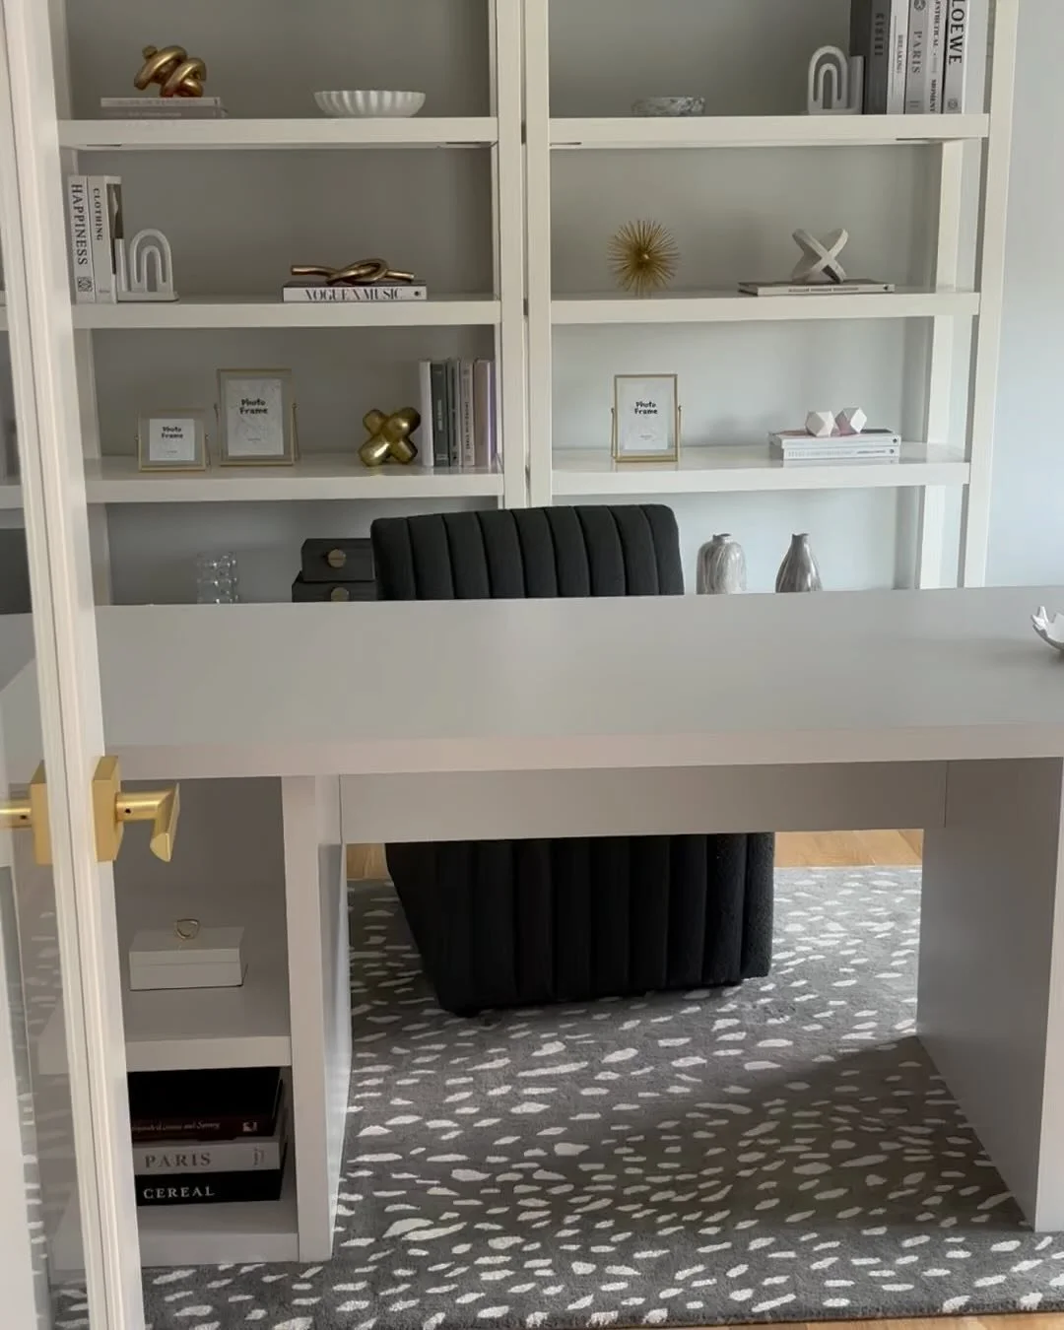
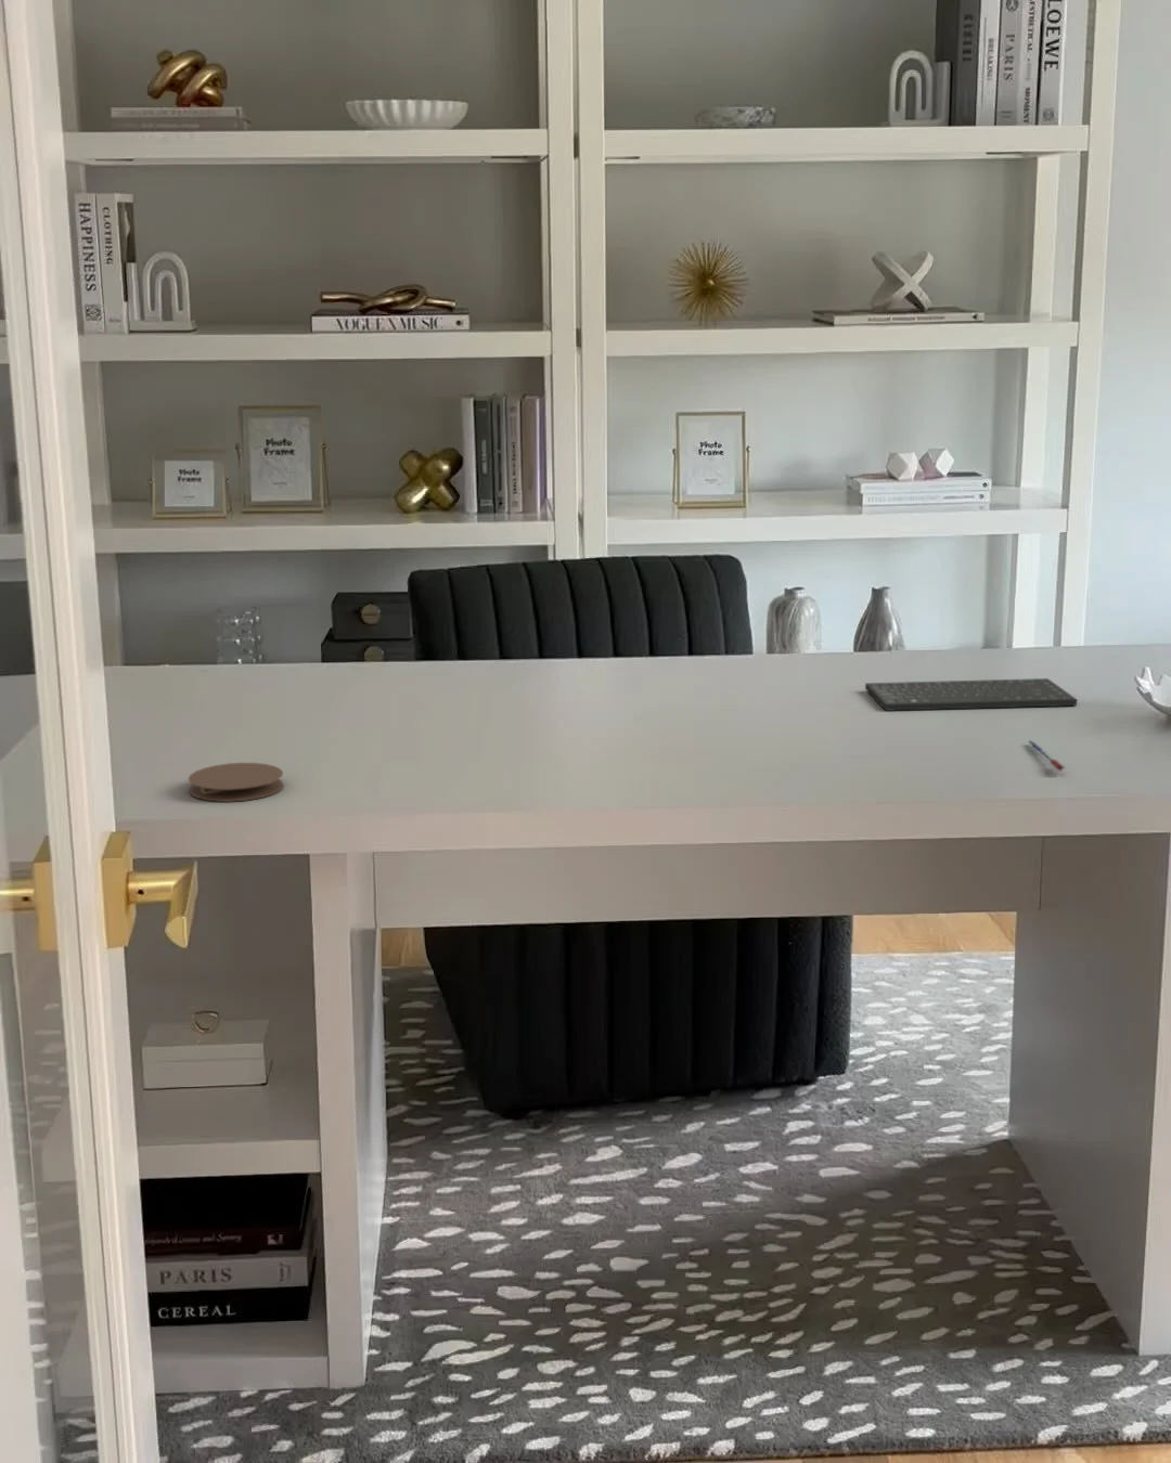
+ coaster [188,762,286,803]
+ keyboard [864,677,1078,712]
+ pen [1025,739,1066,772]
